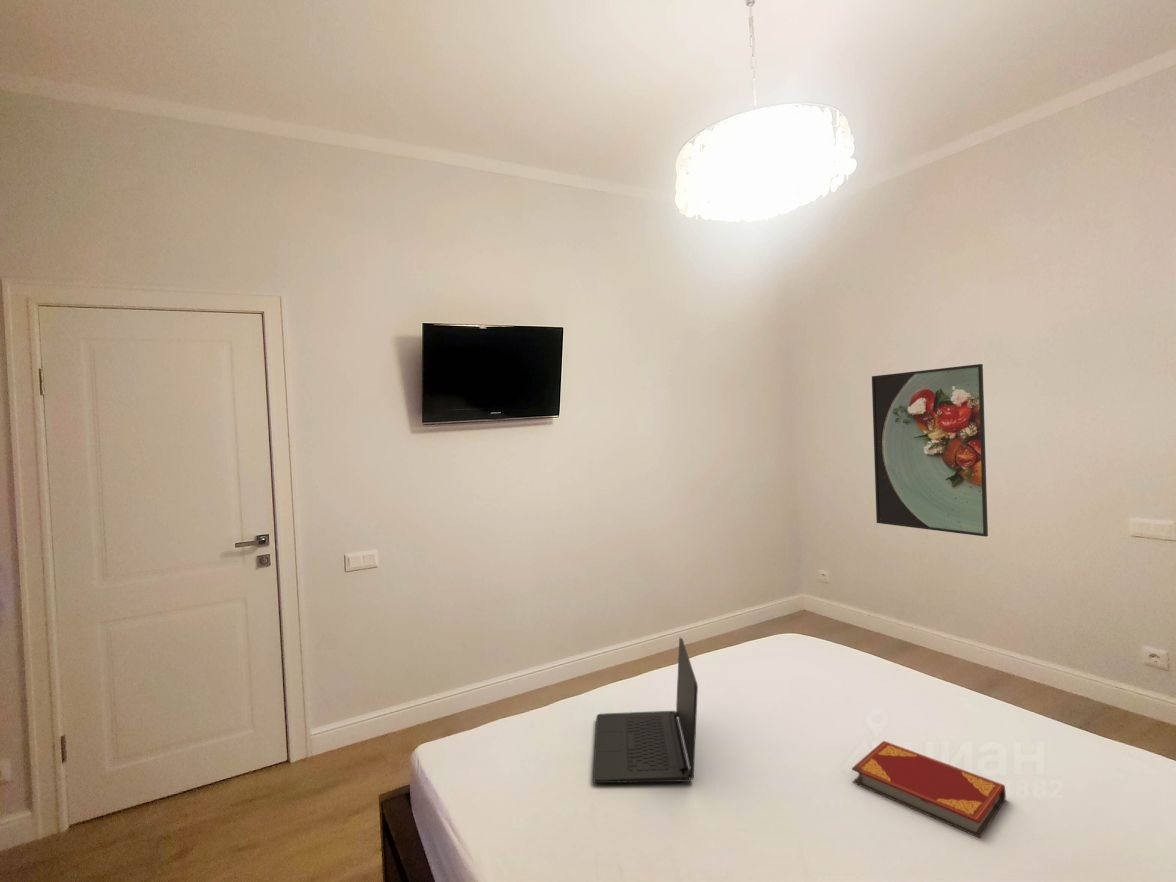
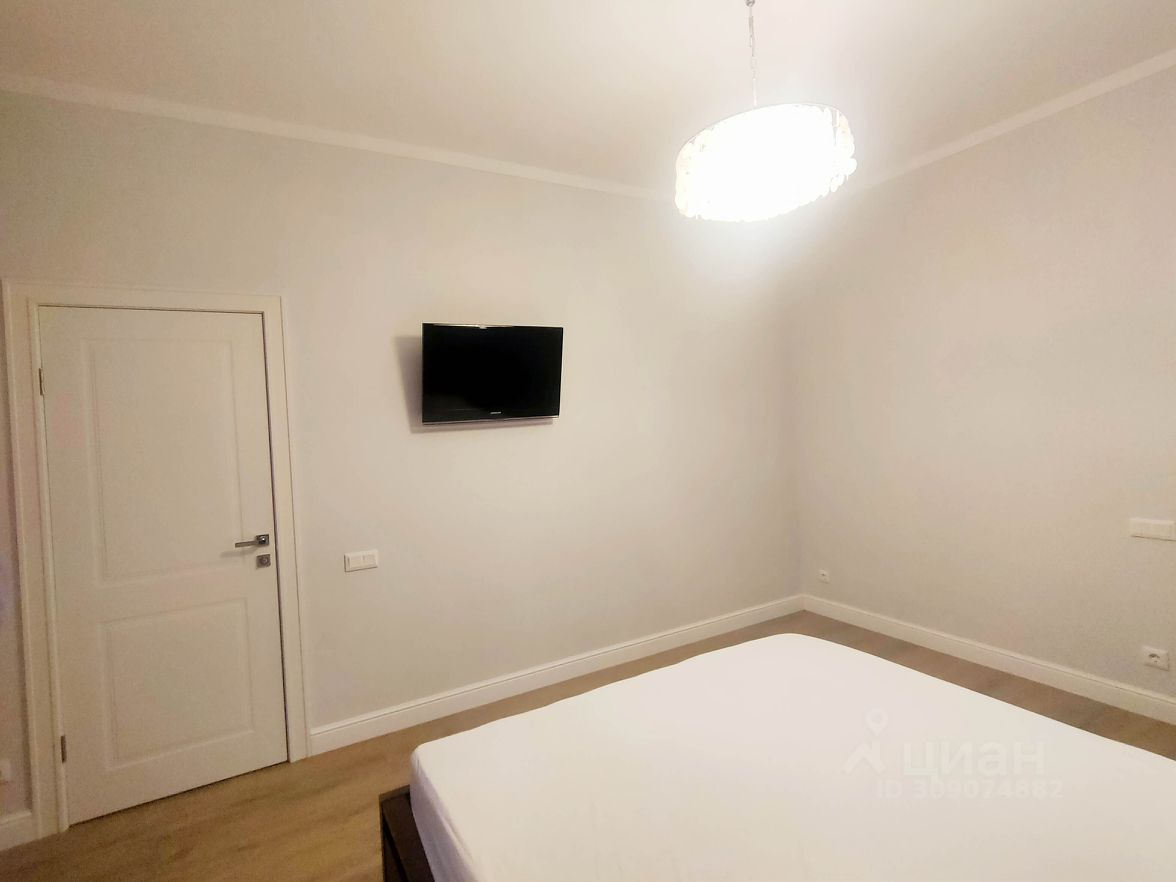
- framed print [871,363,989,538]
- hardback book [851,740,1007,839]
- laptop [592,637,699,784]
